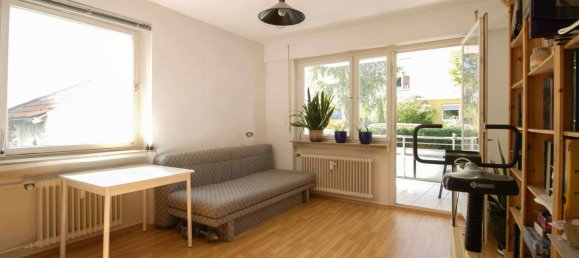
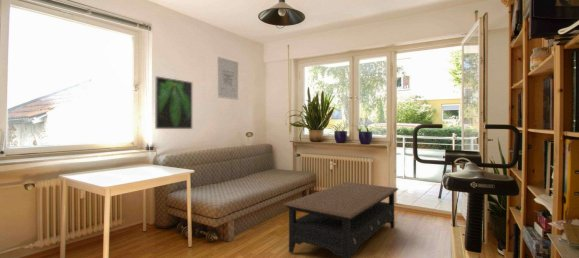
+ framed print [154,75,193,130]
+ wall art [216,56,239,101]
+ coffee table [282,181,399,258]
